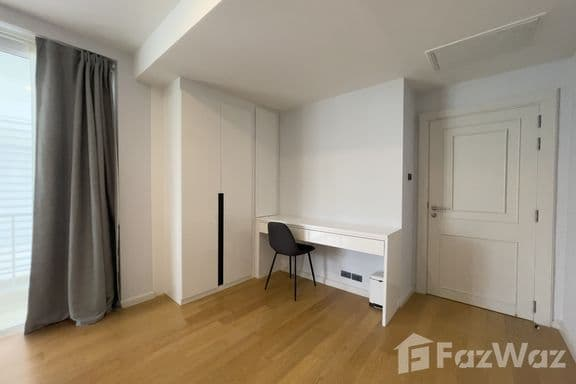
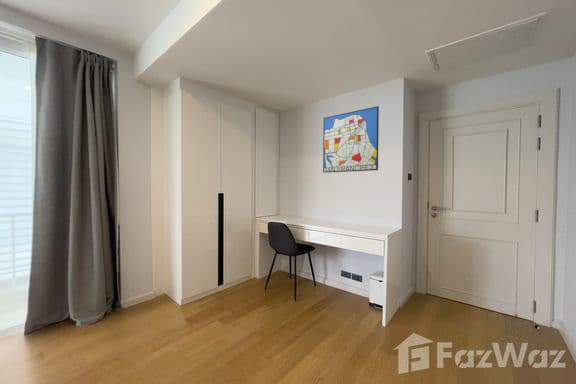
+ wall art [322,105,380,174]
